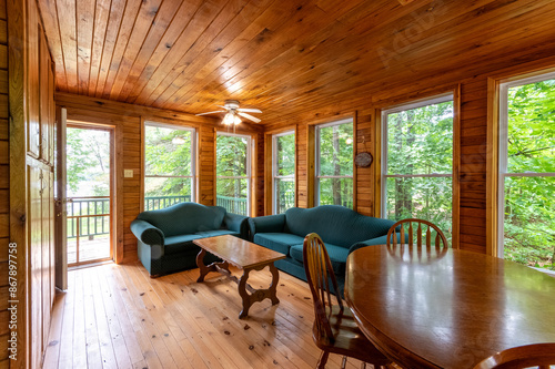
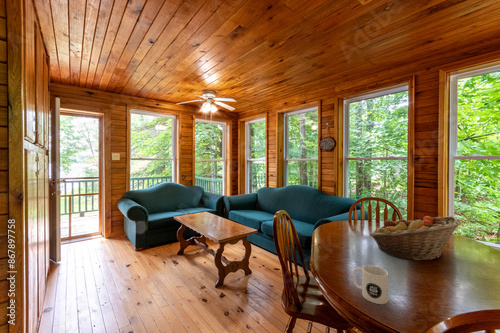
+ fruit basket [369,215,462,262]
+ mug [352,264,389,305]
